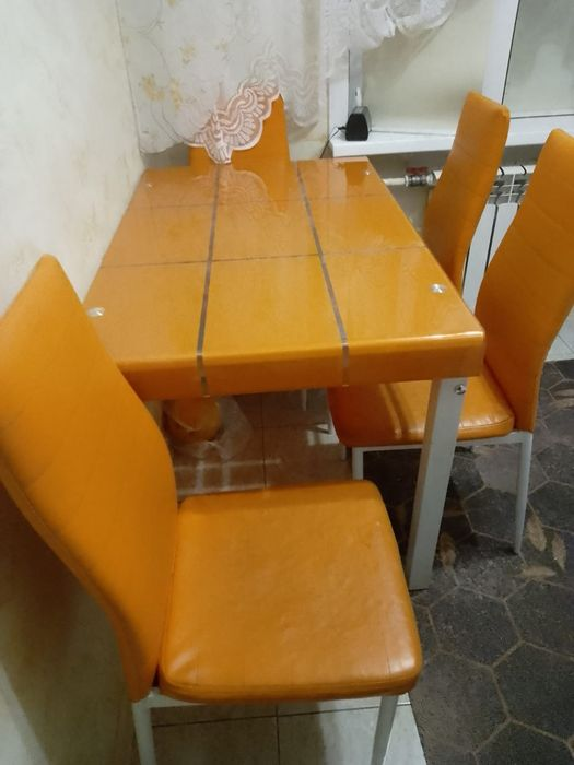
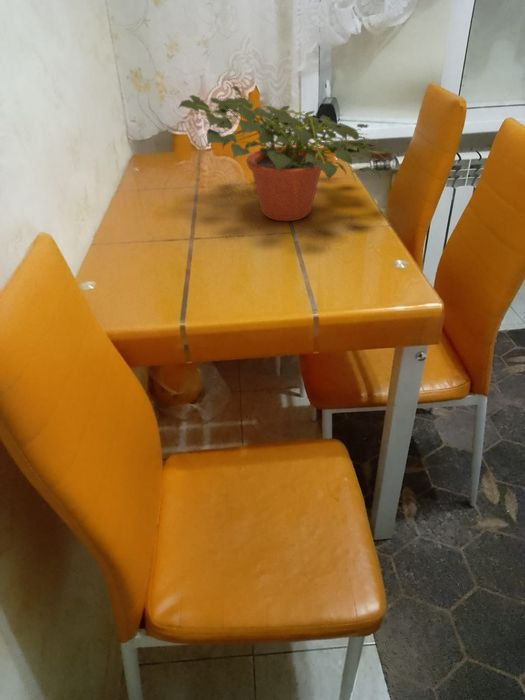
+ potted plant [177,85,400,222]
